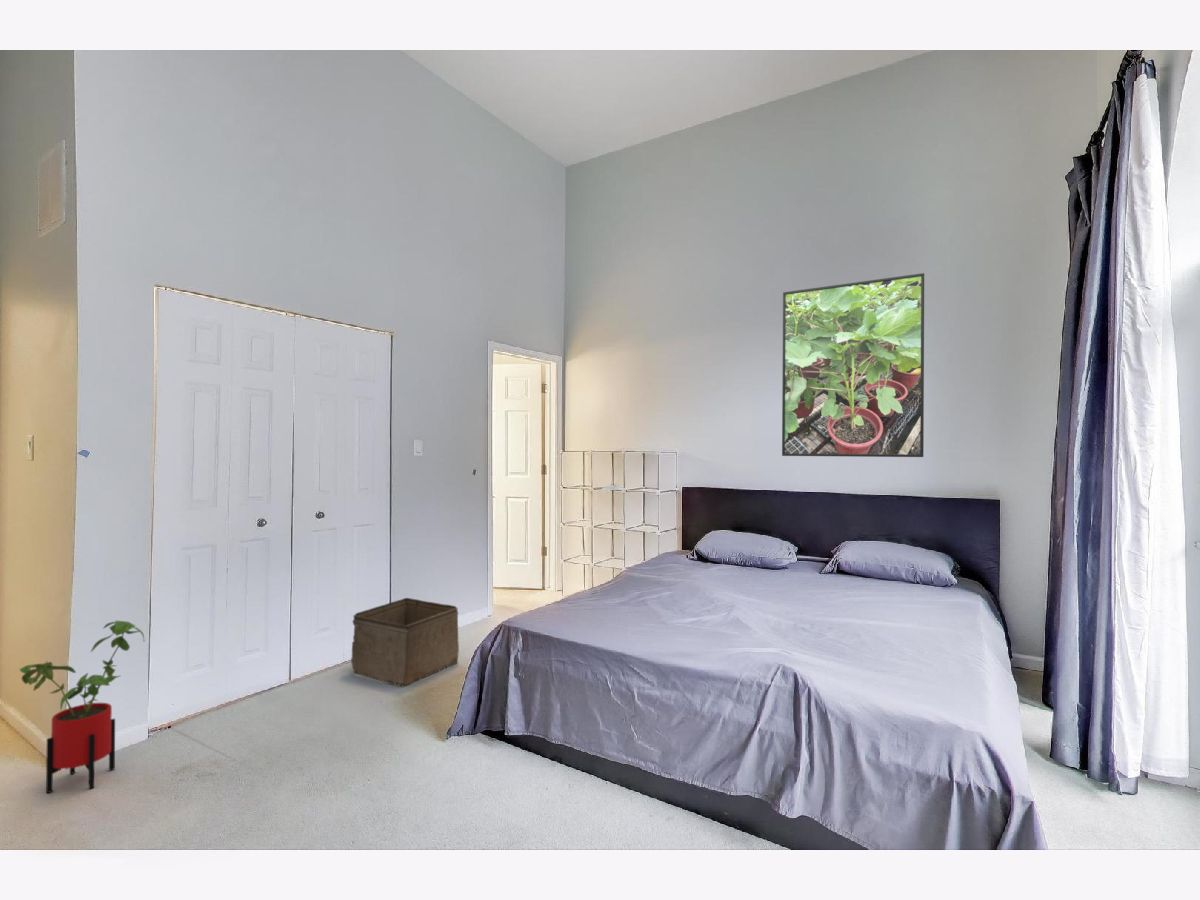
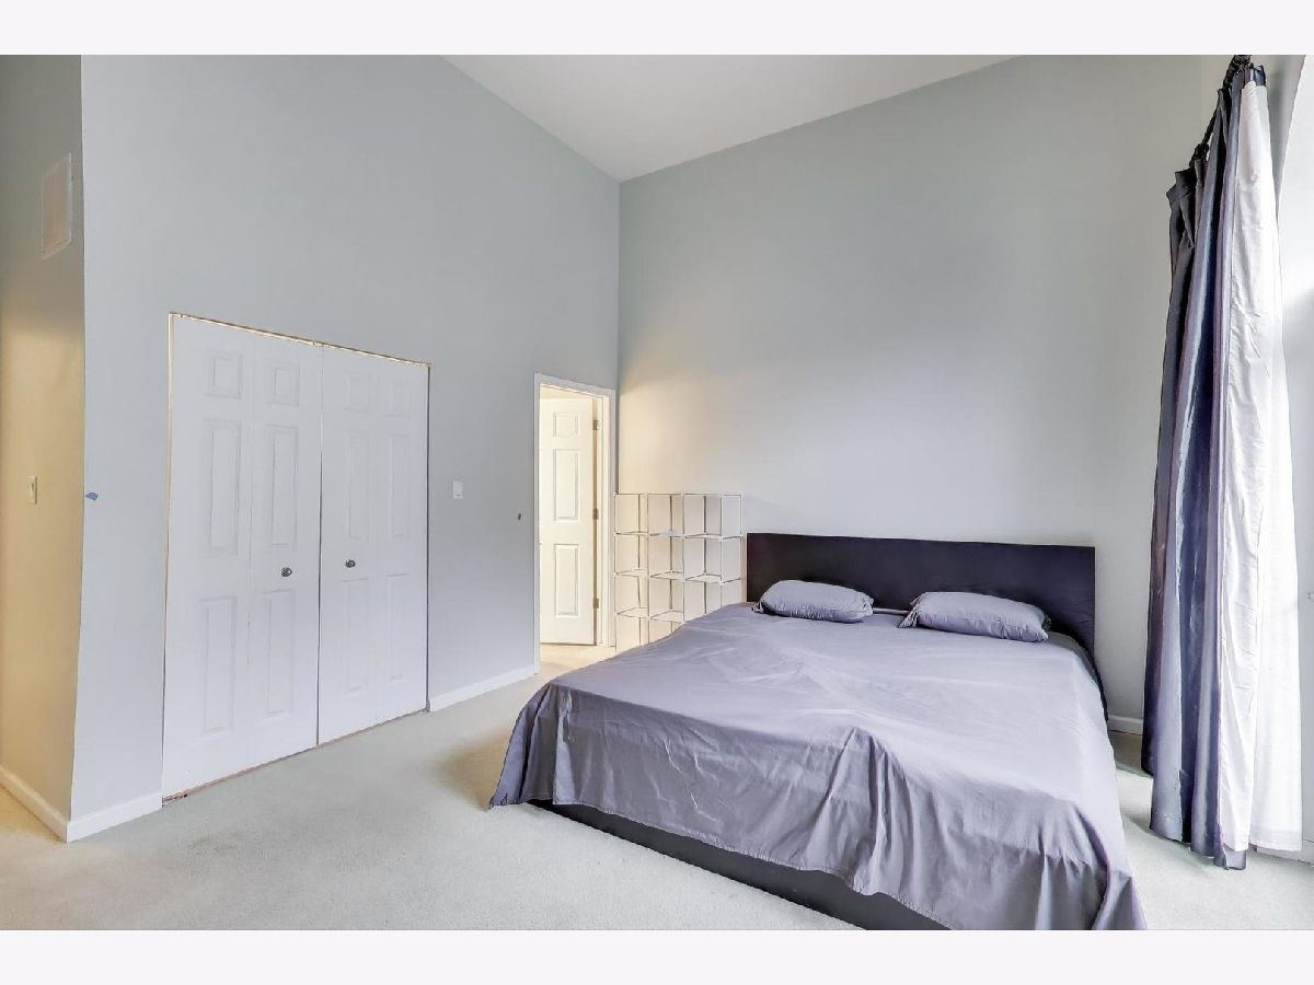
- house plant [18,620,145,794]
- storage bin [350,597,460,688]
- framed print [781,272,925,458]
